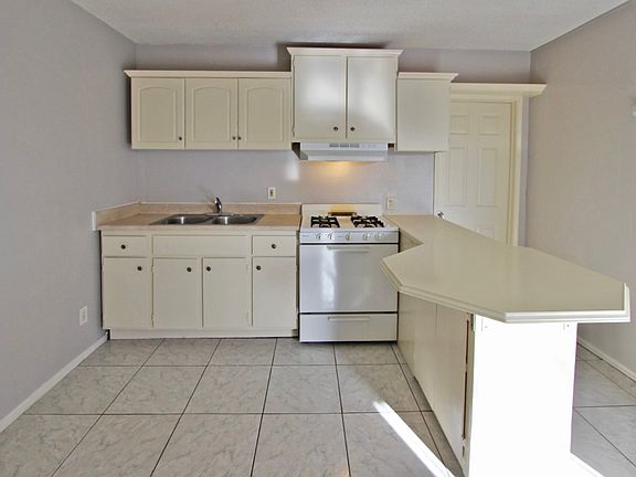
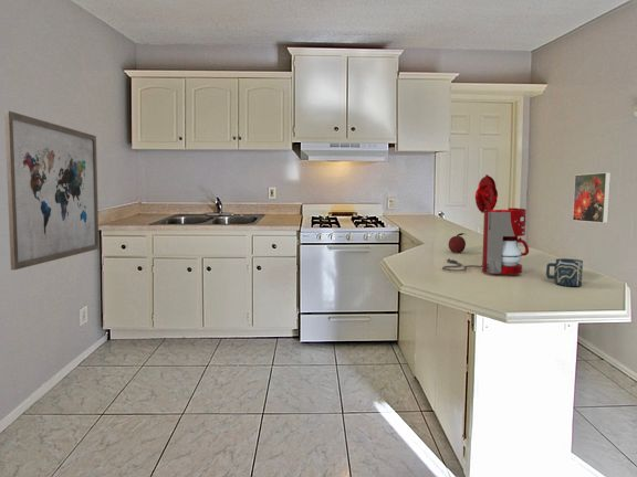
+ wall art [3,109,100,272]
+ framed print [572,171,612,224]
+ cup [545,257,584,287]
+ fruit [448,232,468,254]
+ coffee maker [441,173,530,275]
